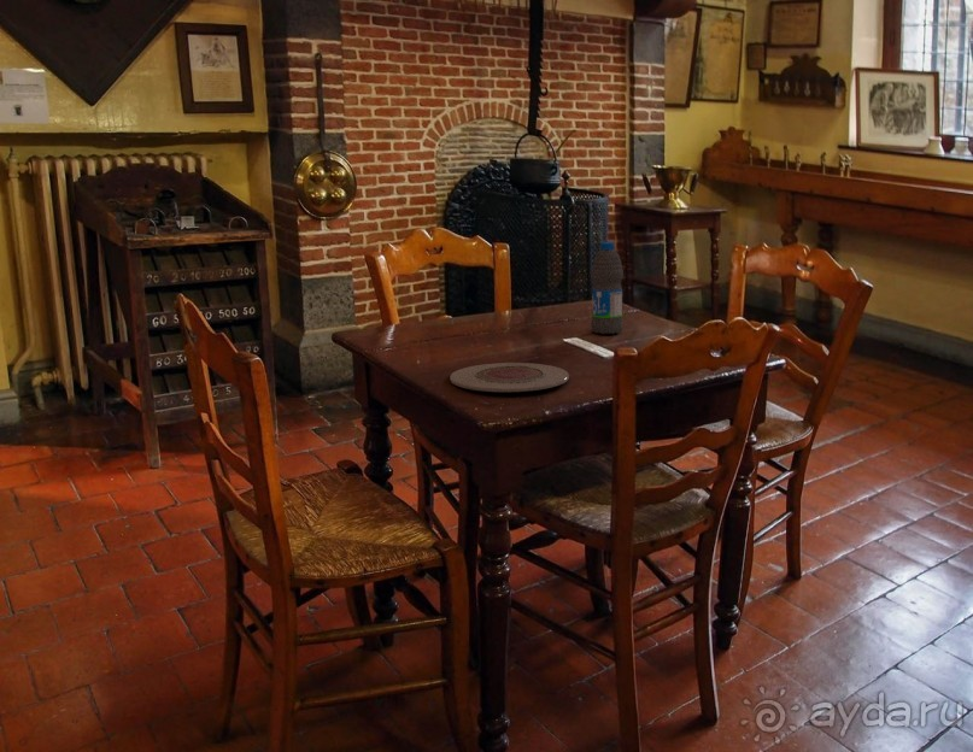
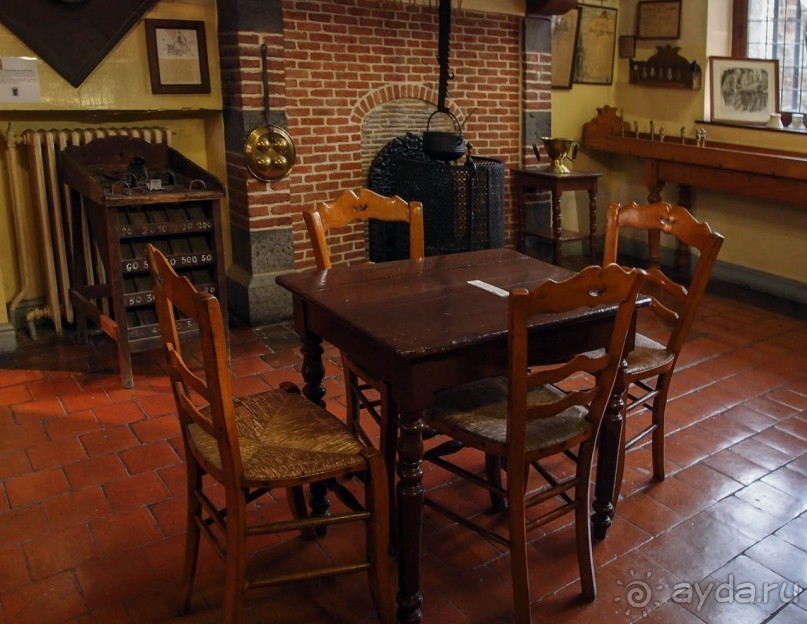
- water bottle [590,241,625,335]
- plate [449,362,570,393]
